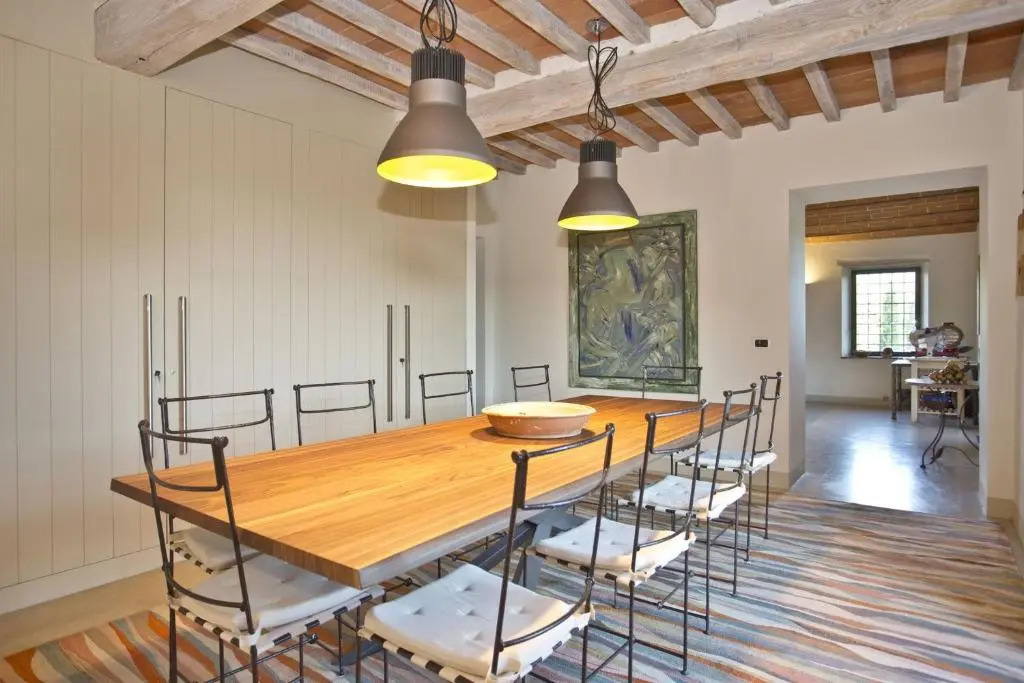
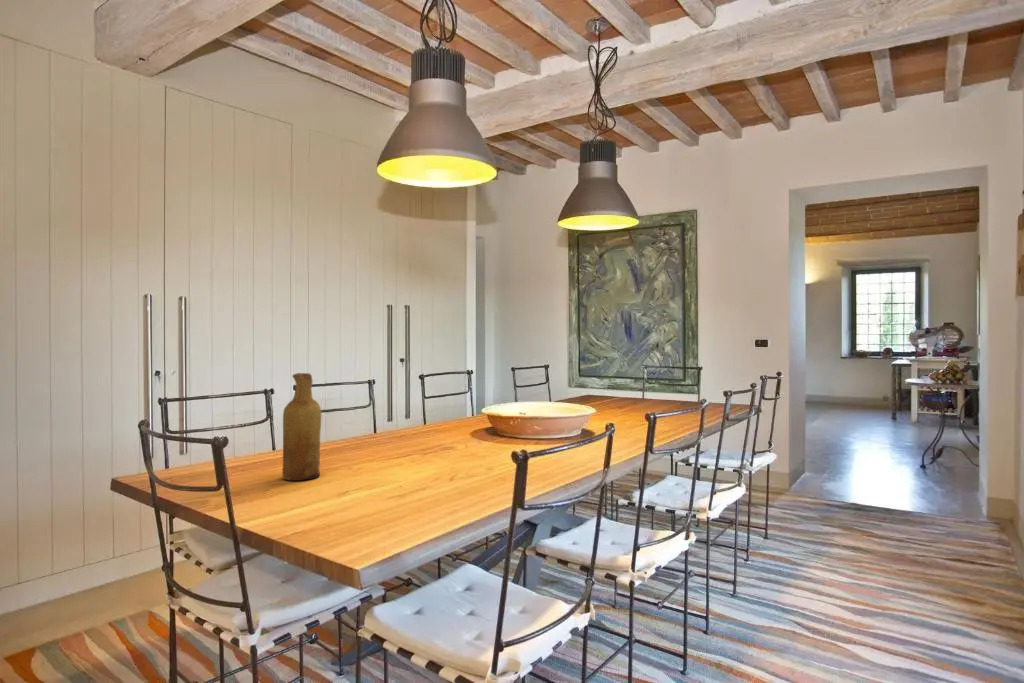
+ vase [281,372,322,482]
